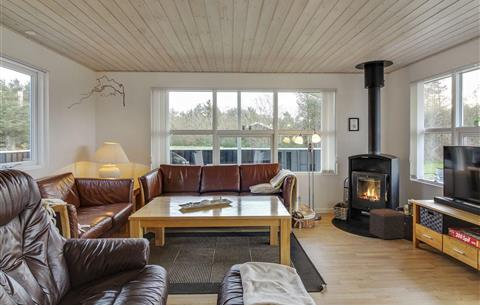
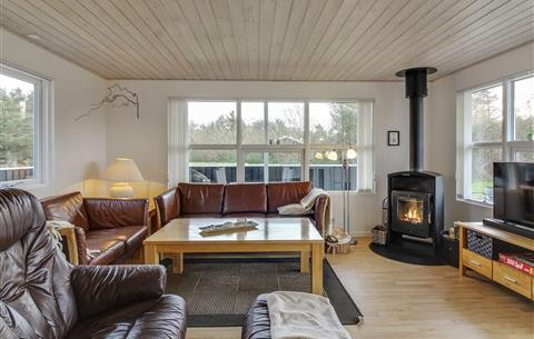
- footstool [369,208,405,240]
